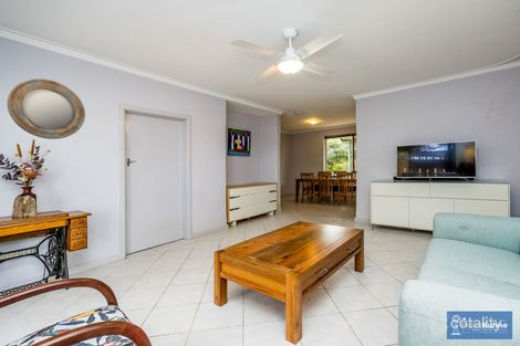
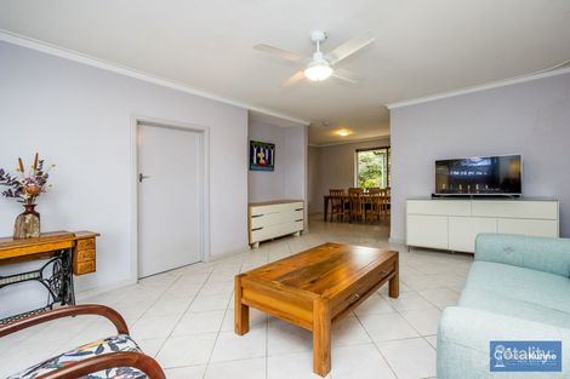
- home mirror [7,77,86,140]
